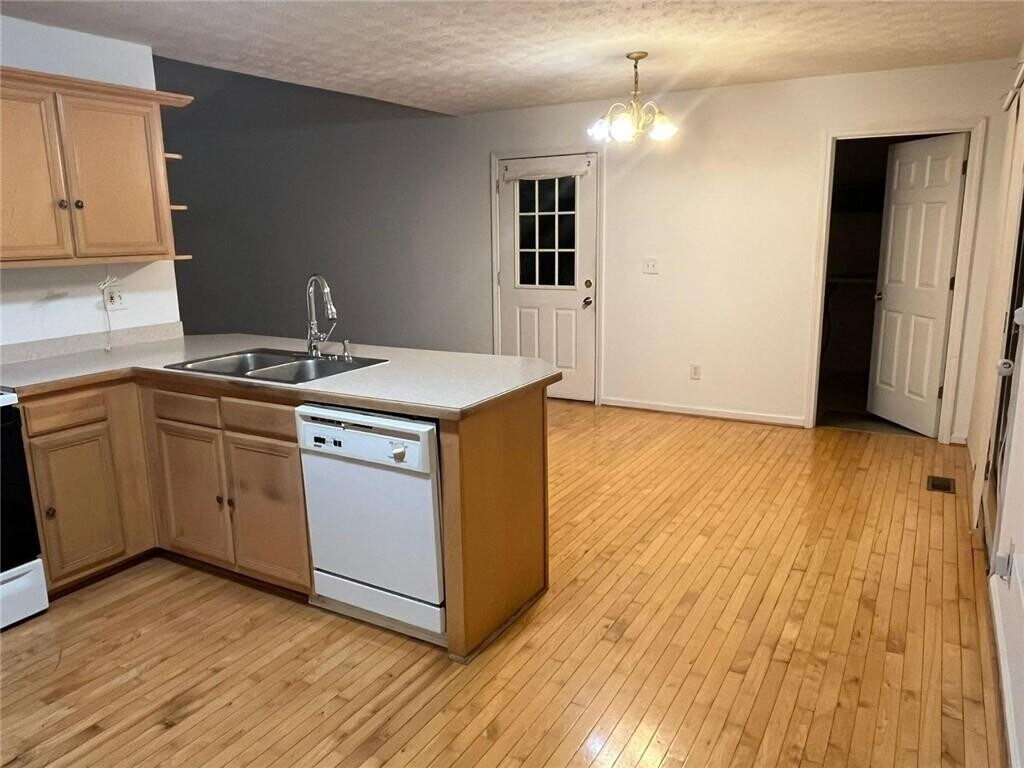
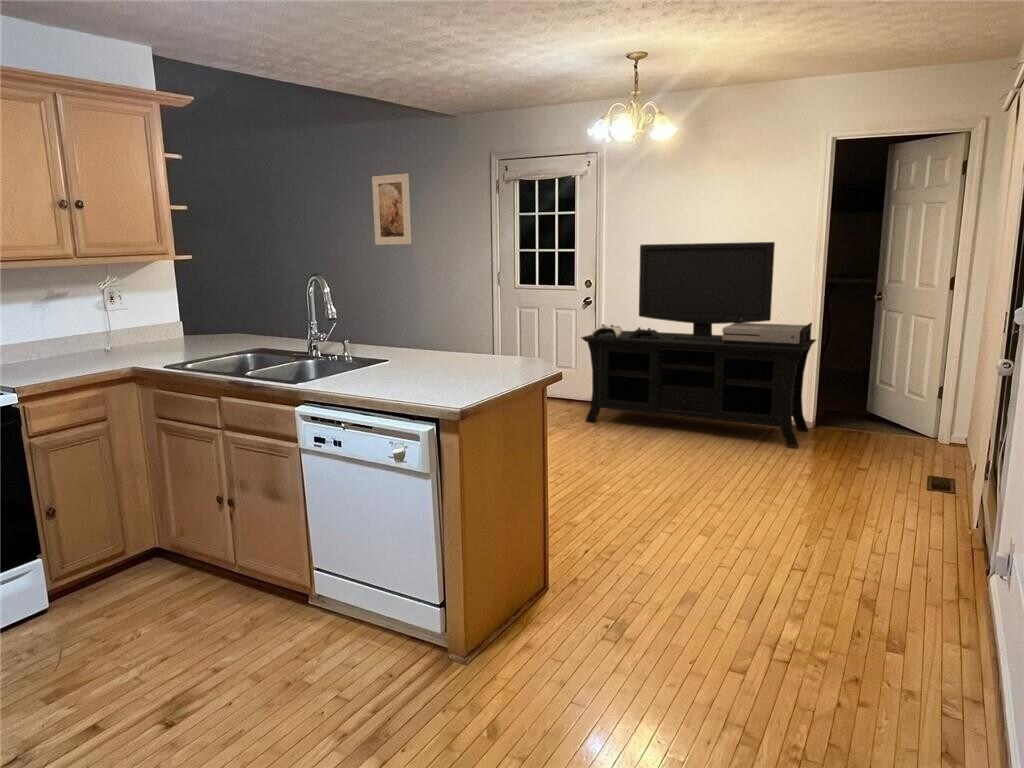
+ media console [579,241,818,448]
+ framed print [371,173,412,246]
